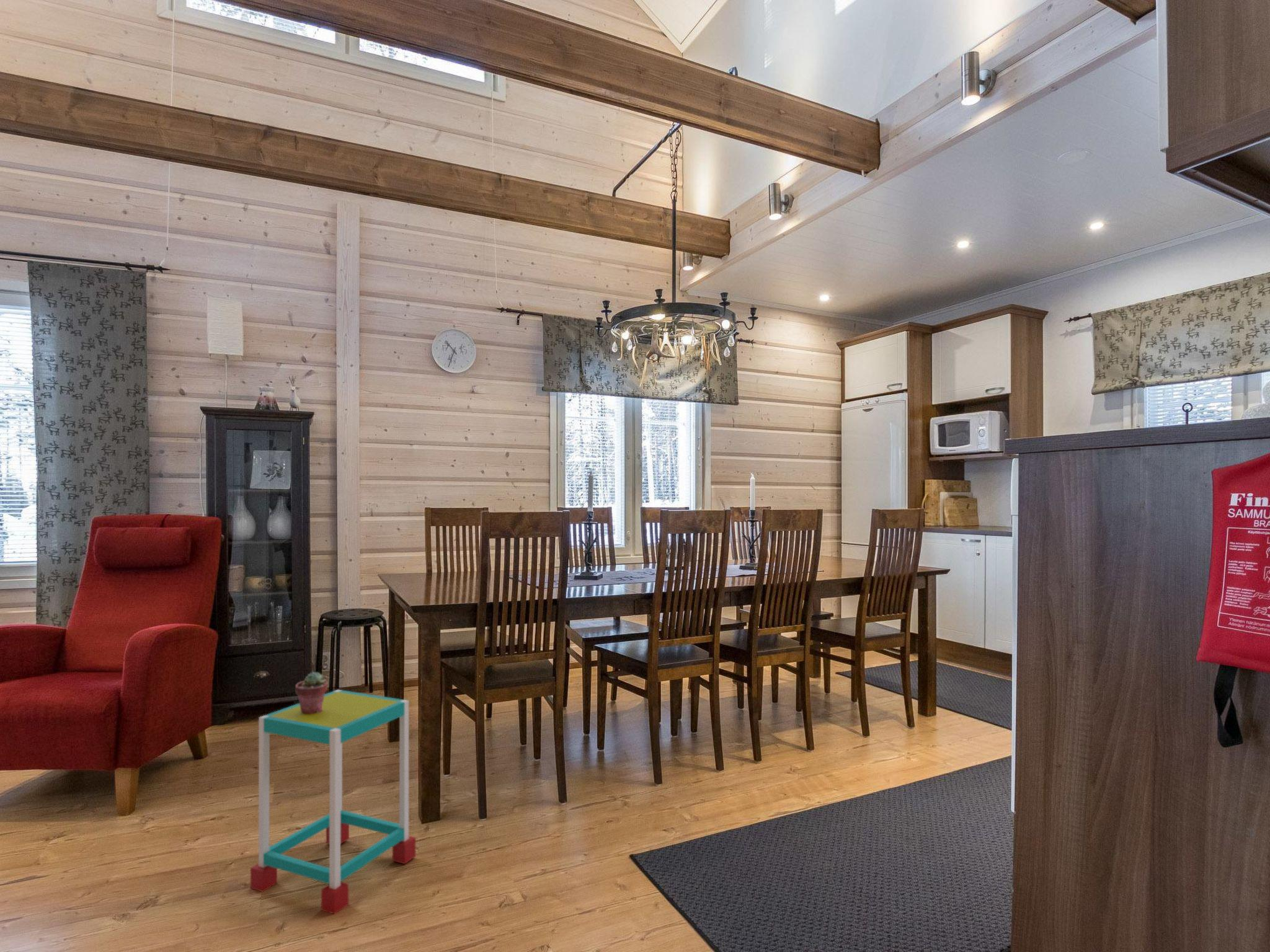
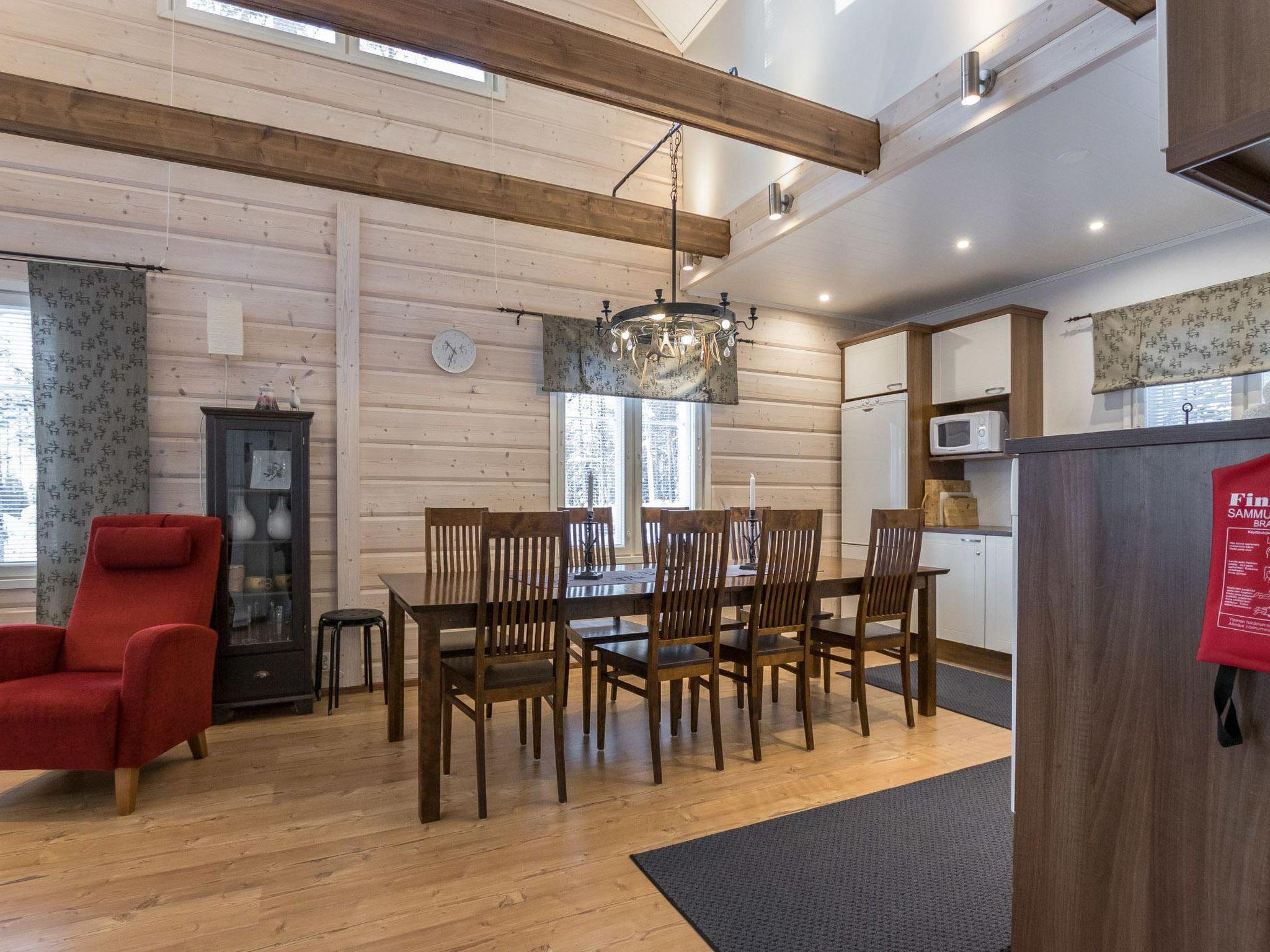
- side table [250,689,416,915]
- potted succulent [295,671,329,714]
